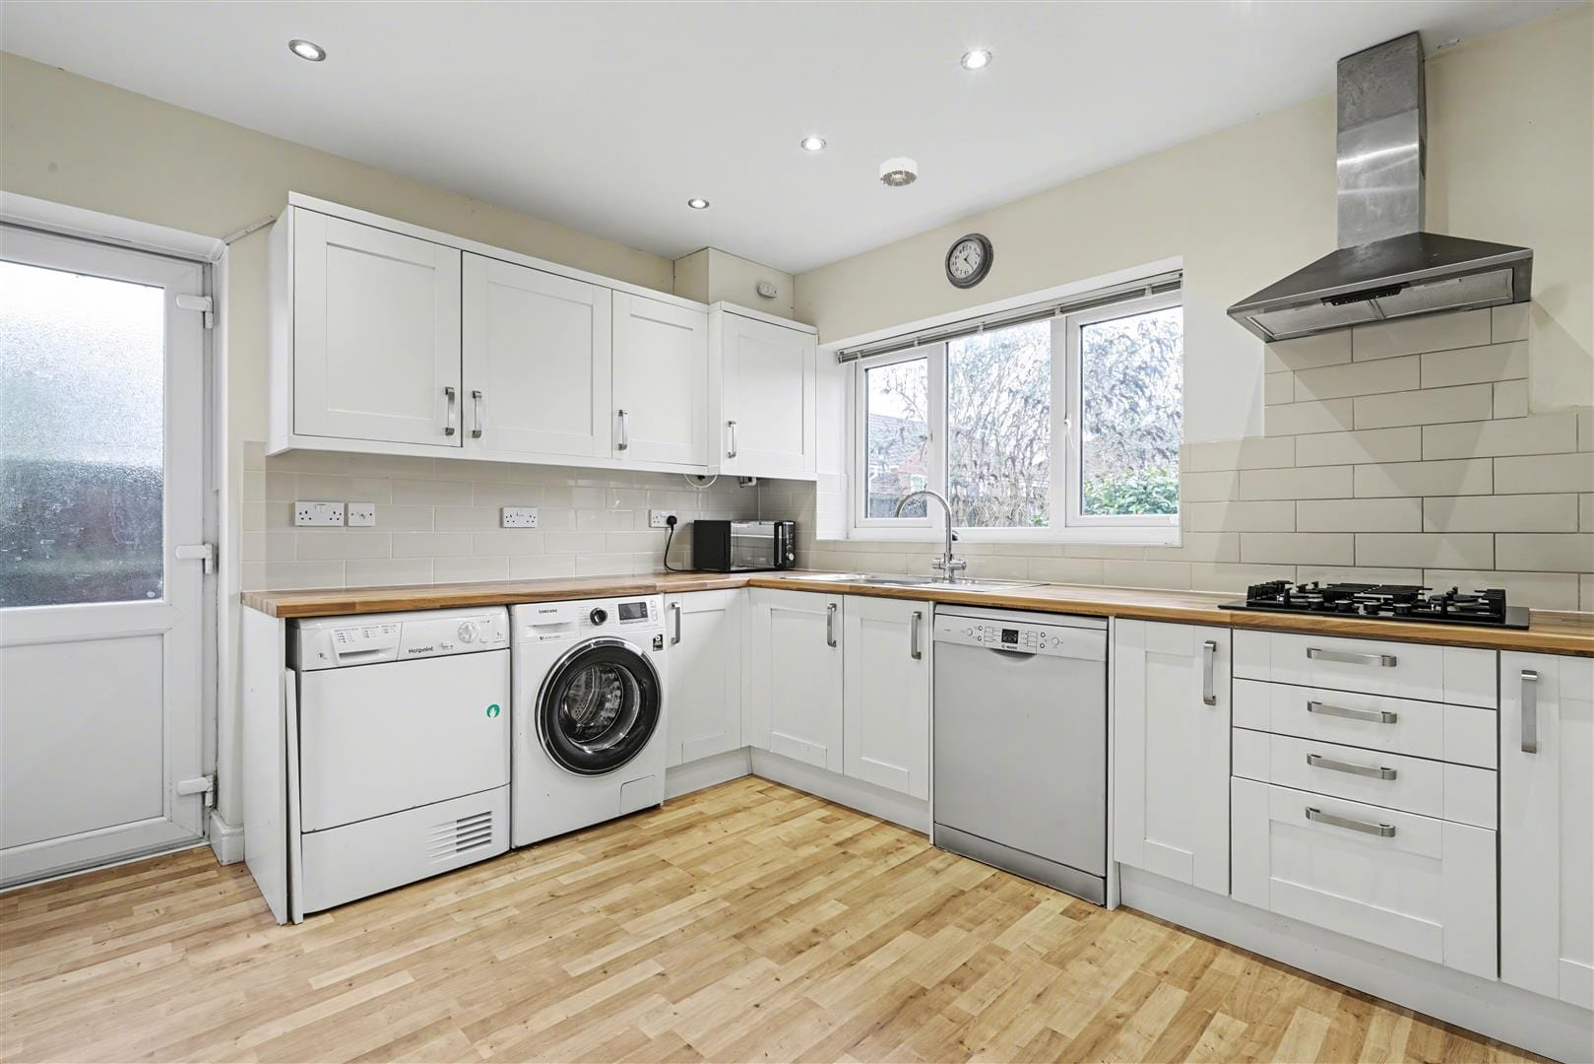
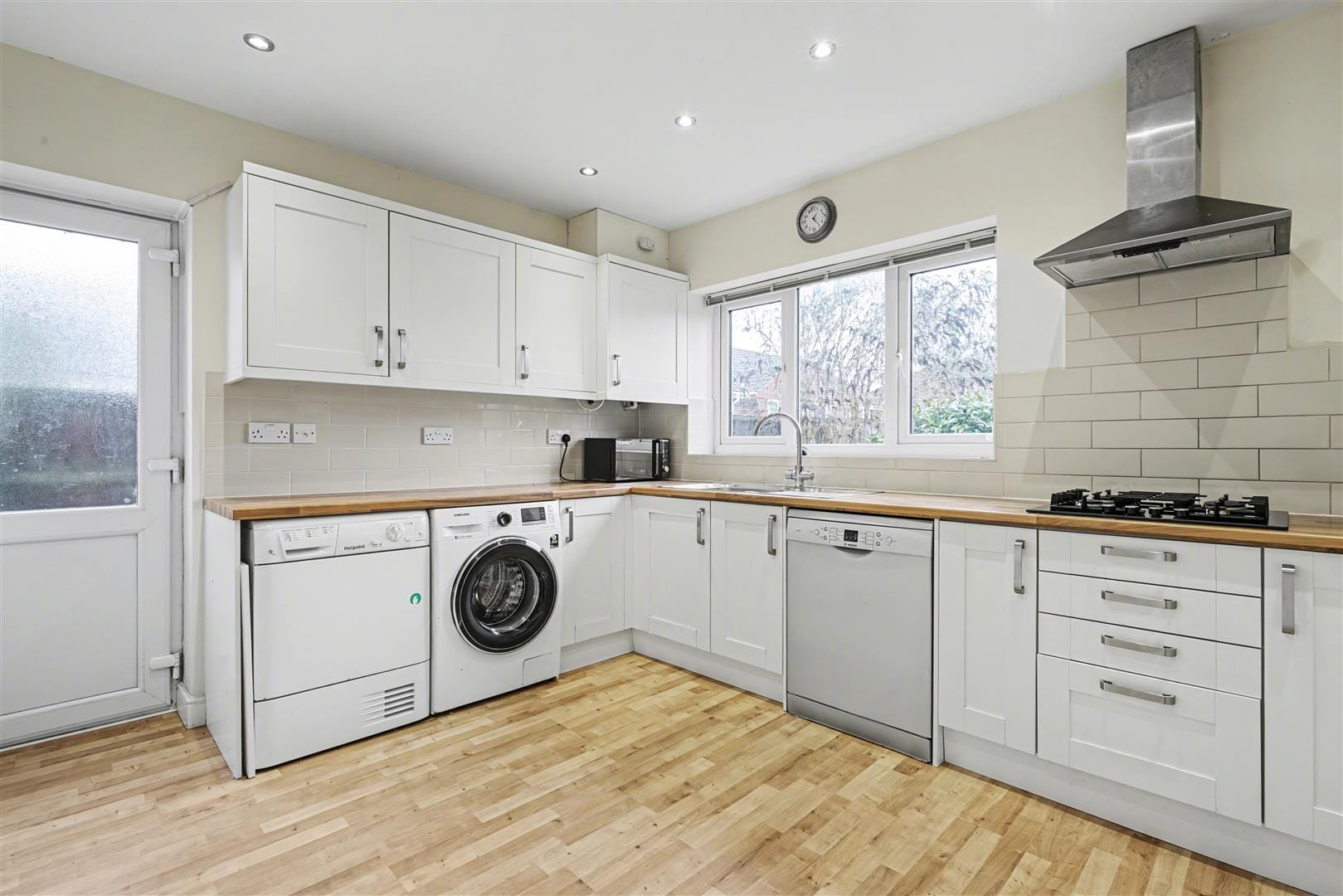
- smoke detector [879,157,917,188]
